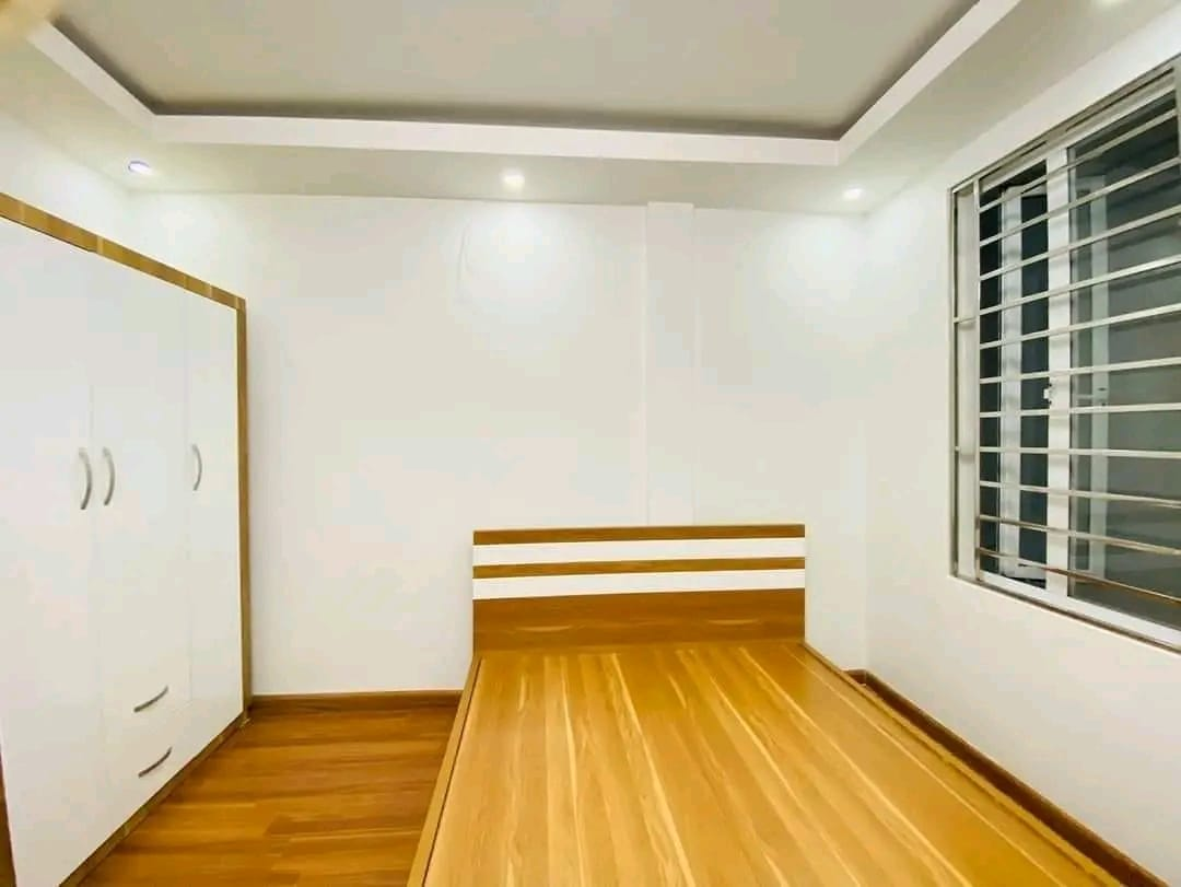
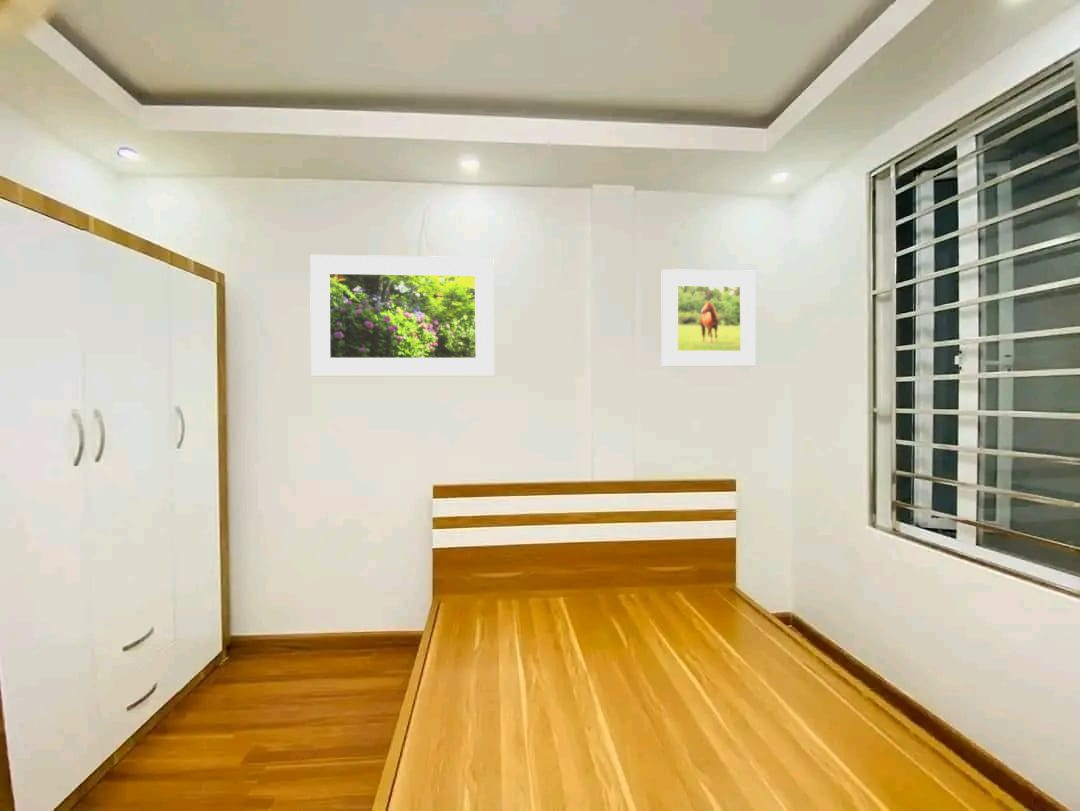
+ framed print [661,268,757,367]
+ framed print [309,254,495,377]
